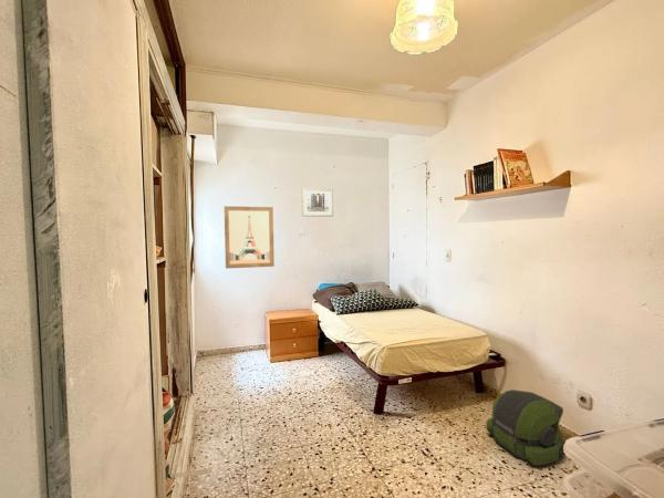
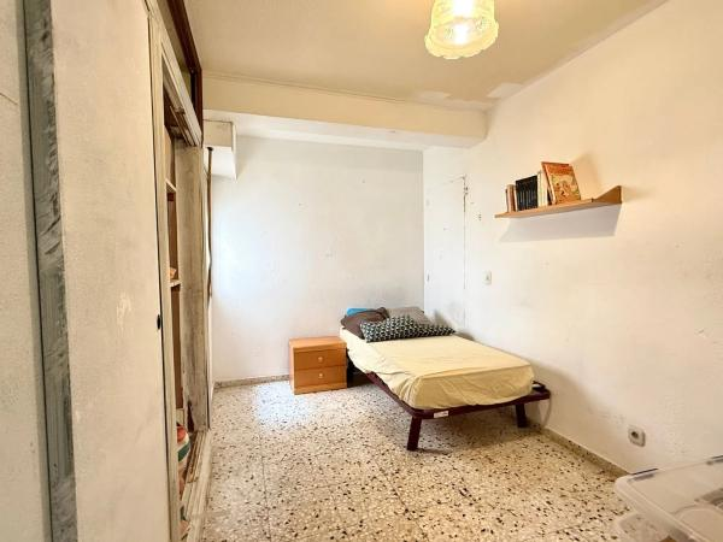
- wall art [224,205,276,270]
- backpack [485,388,566,467]
- wall art [301,187,334,218]
